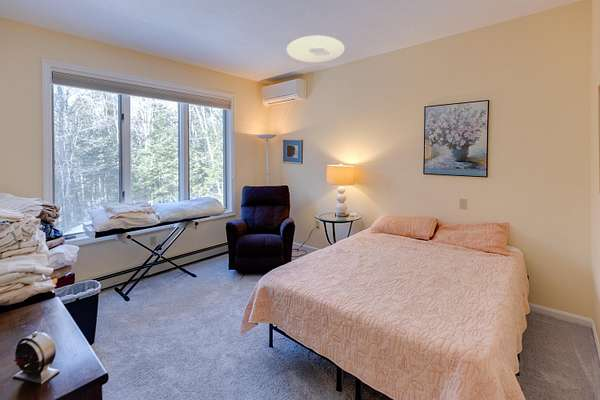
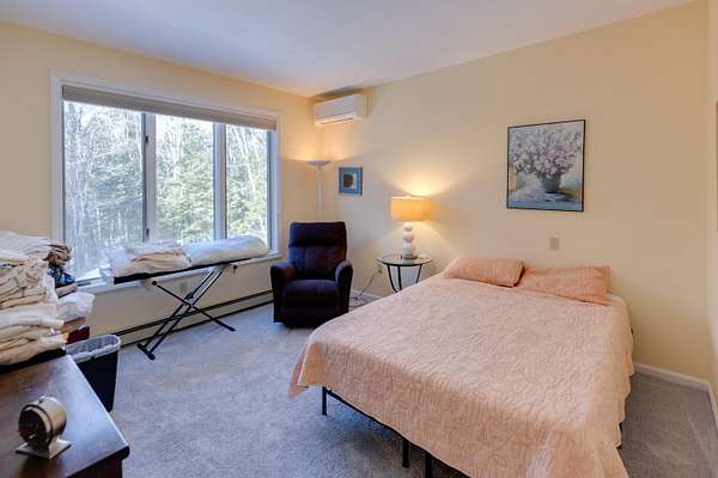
- ceiling light [286,35,345,63]
